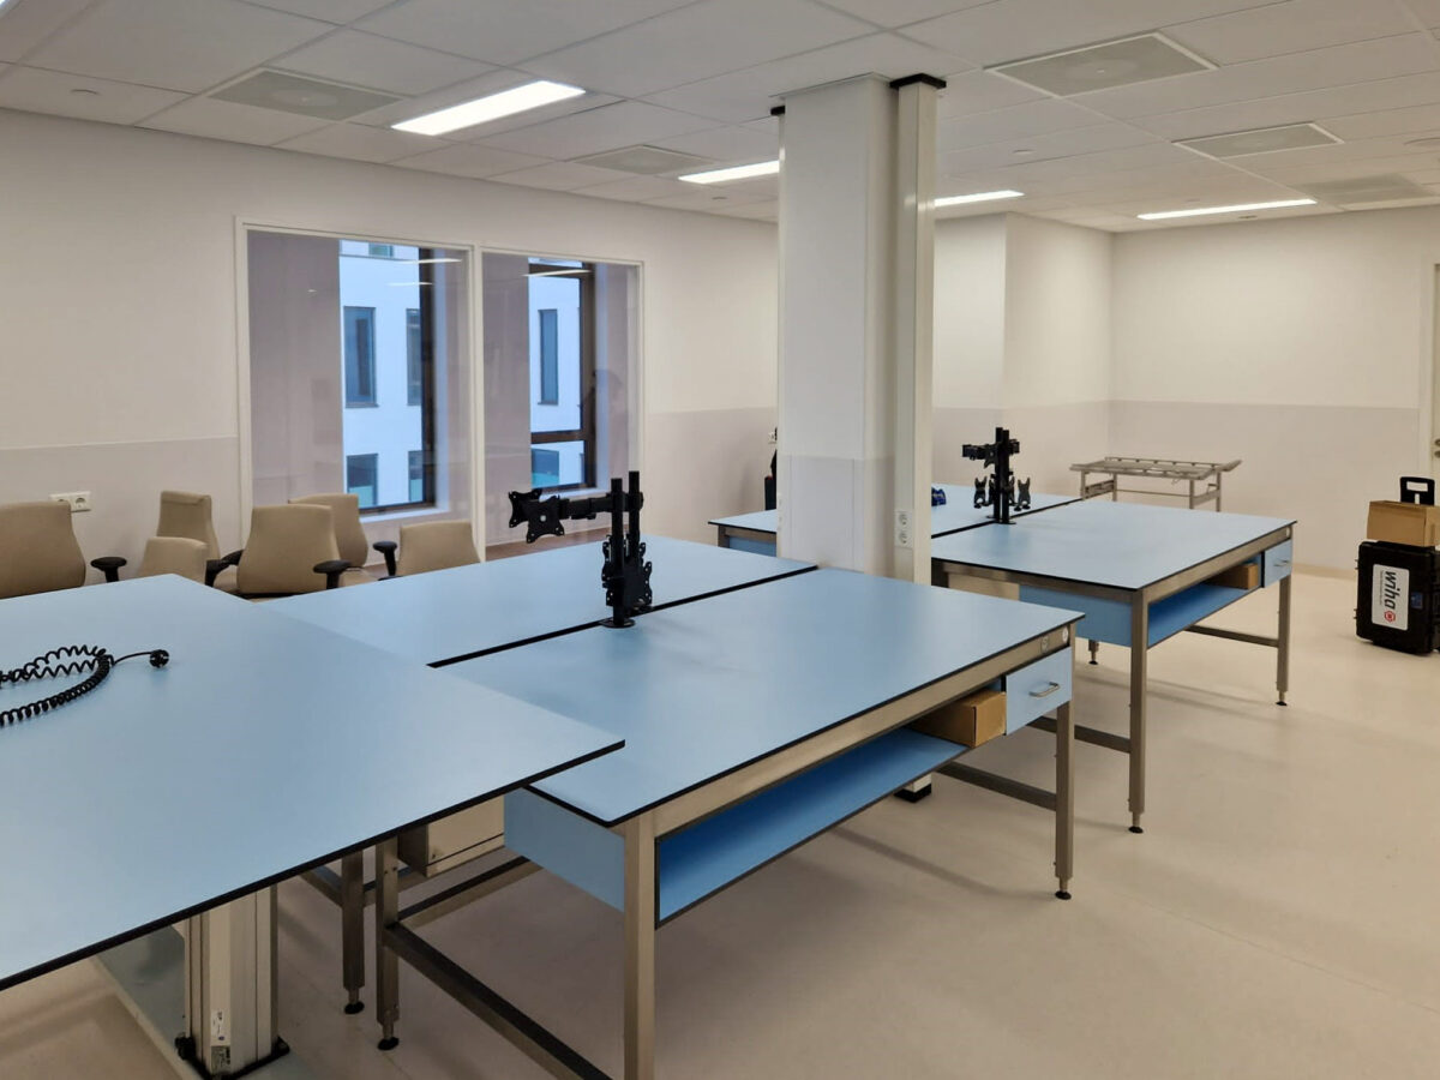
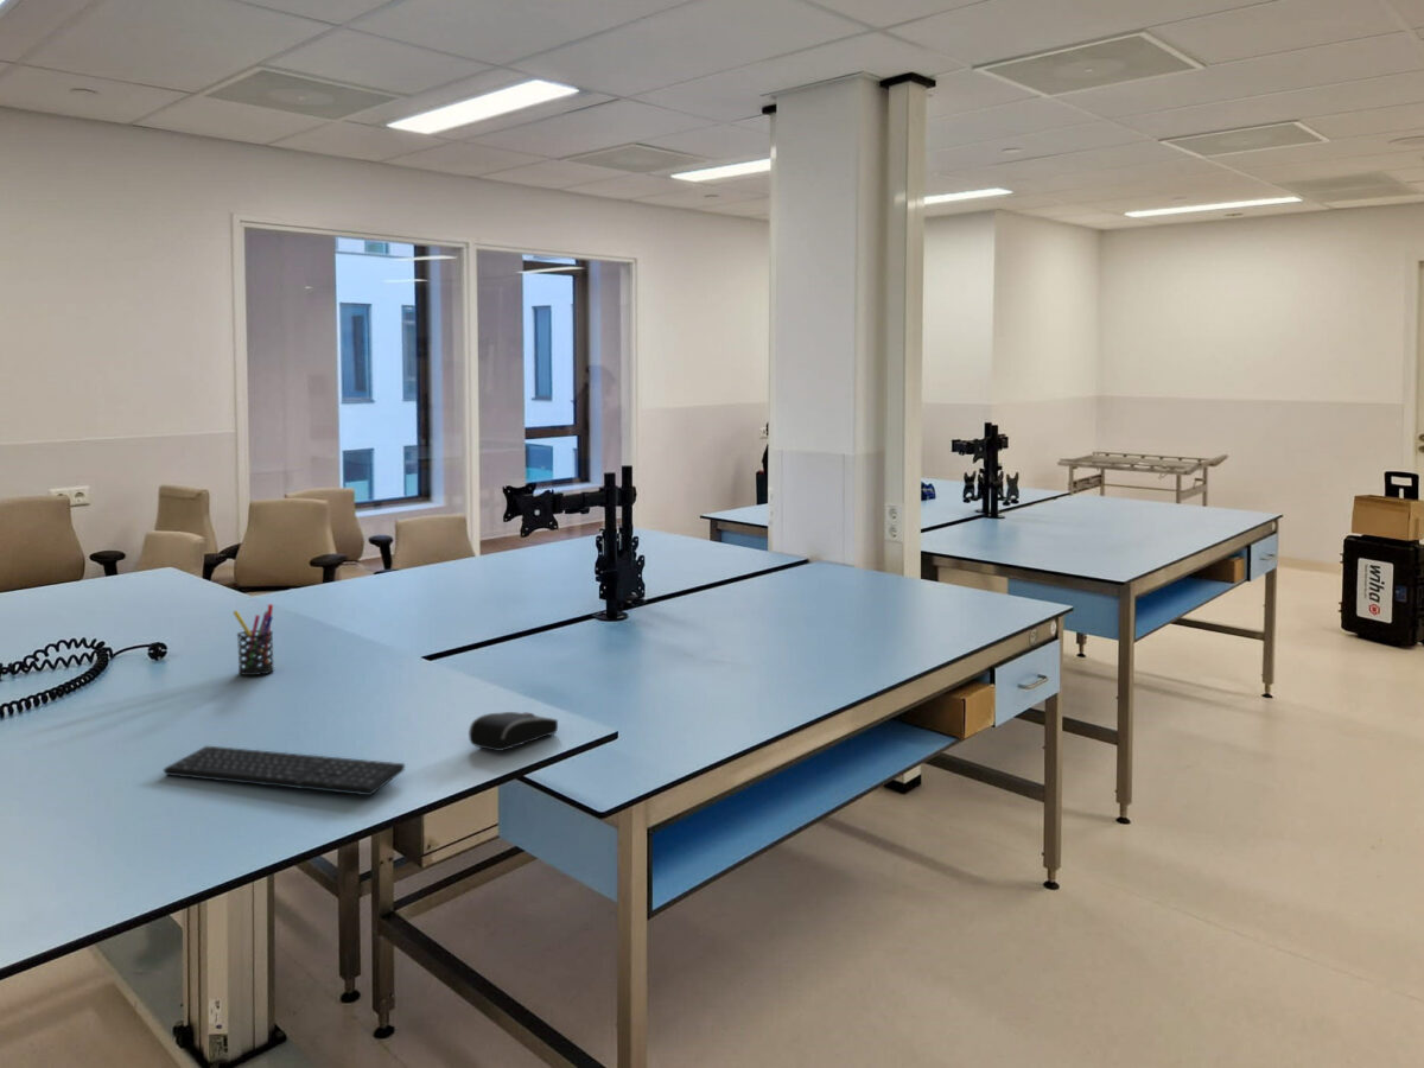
+ keyboard [163,745,406,796]
+ pen holder [231,603,275,676]
+ computer mouse [468,711,559,752]
